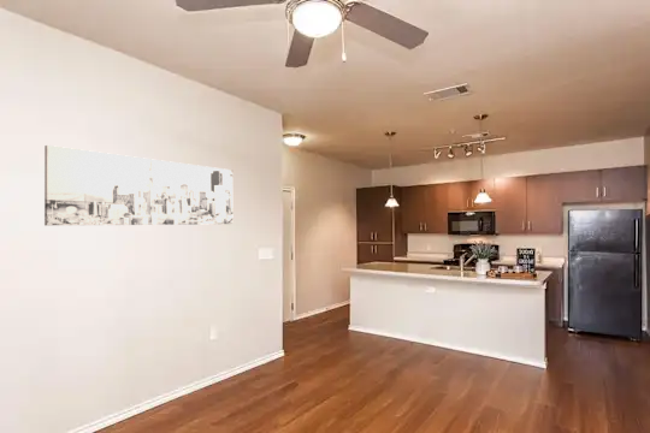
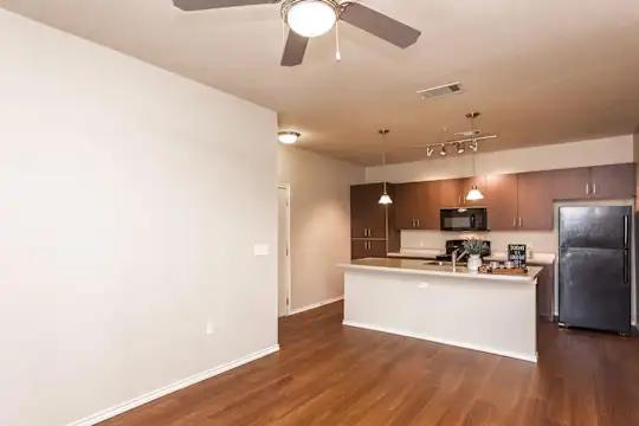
- wall art [43,144,234,227]
